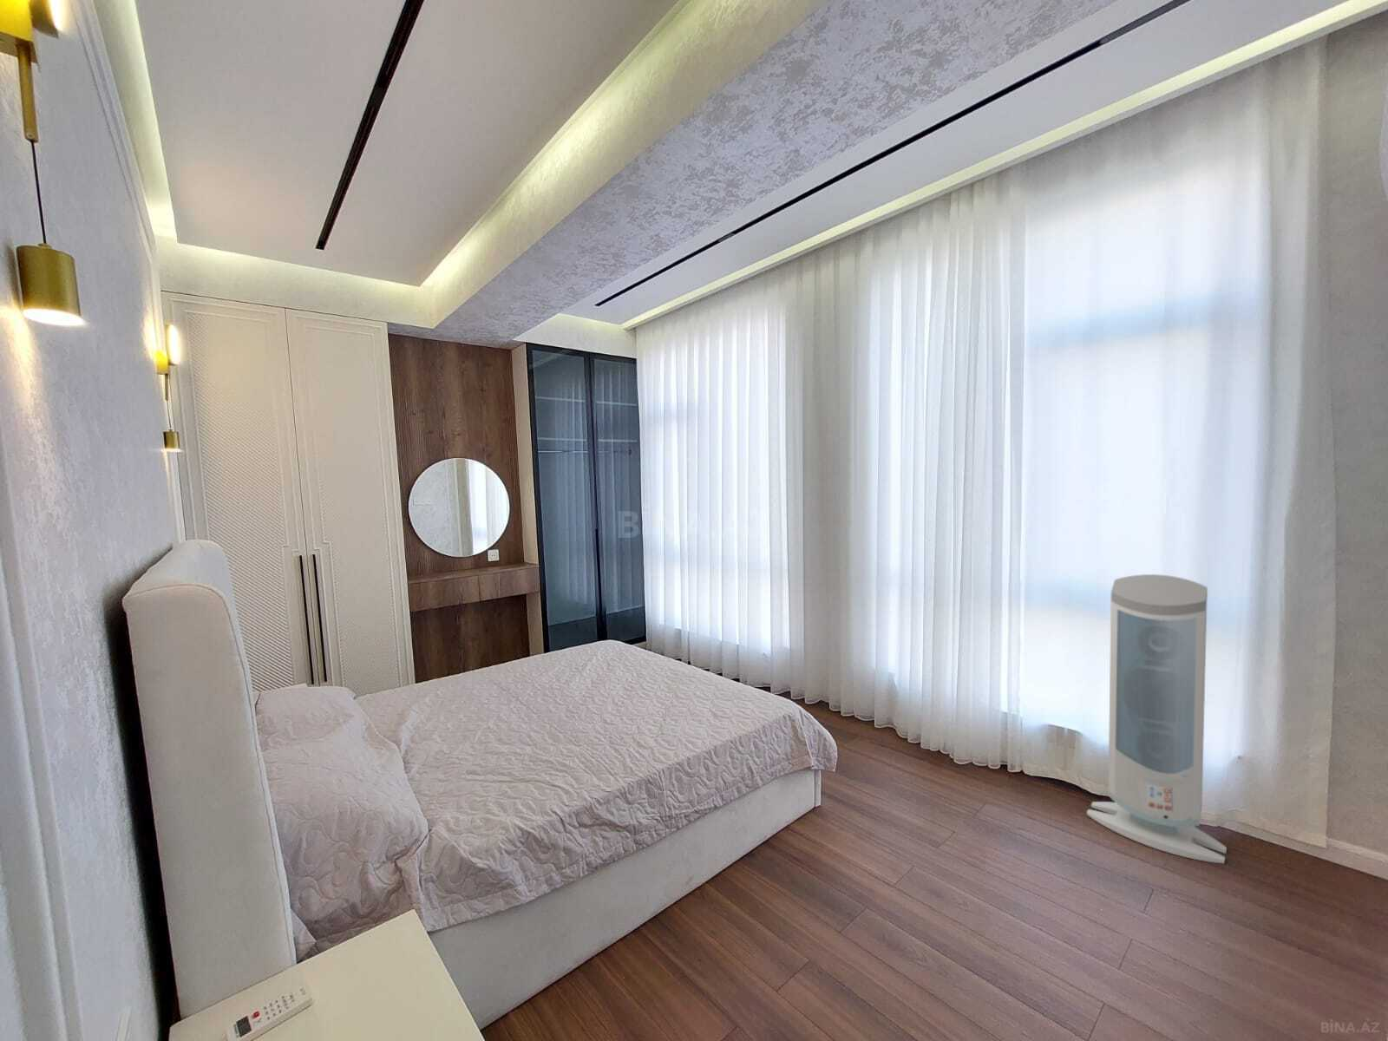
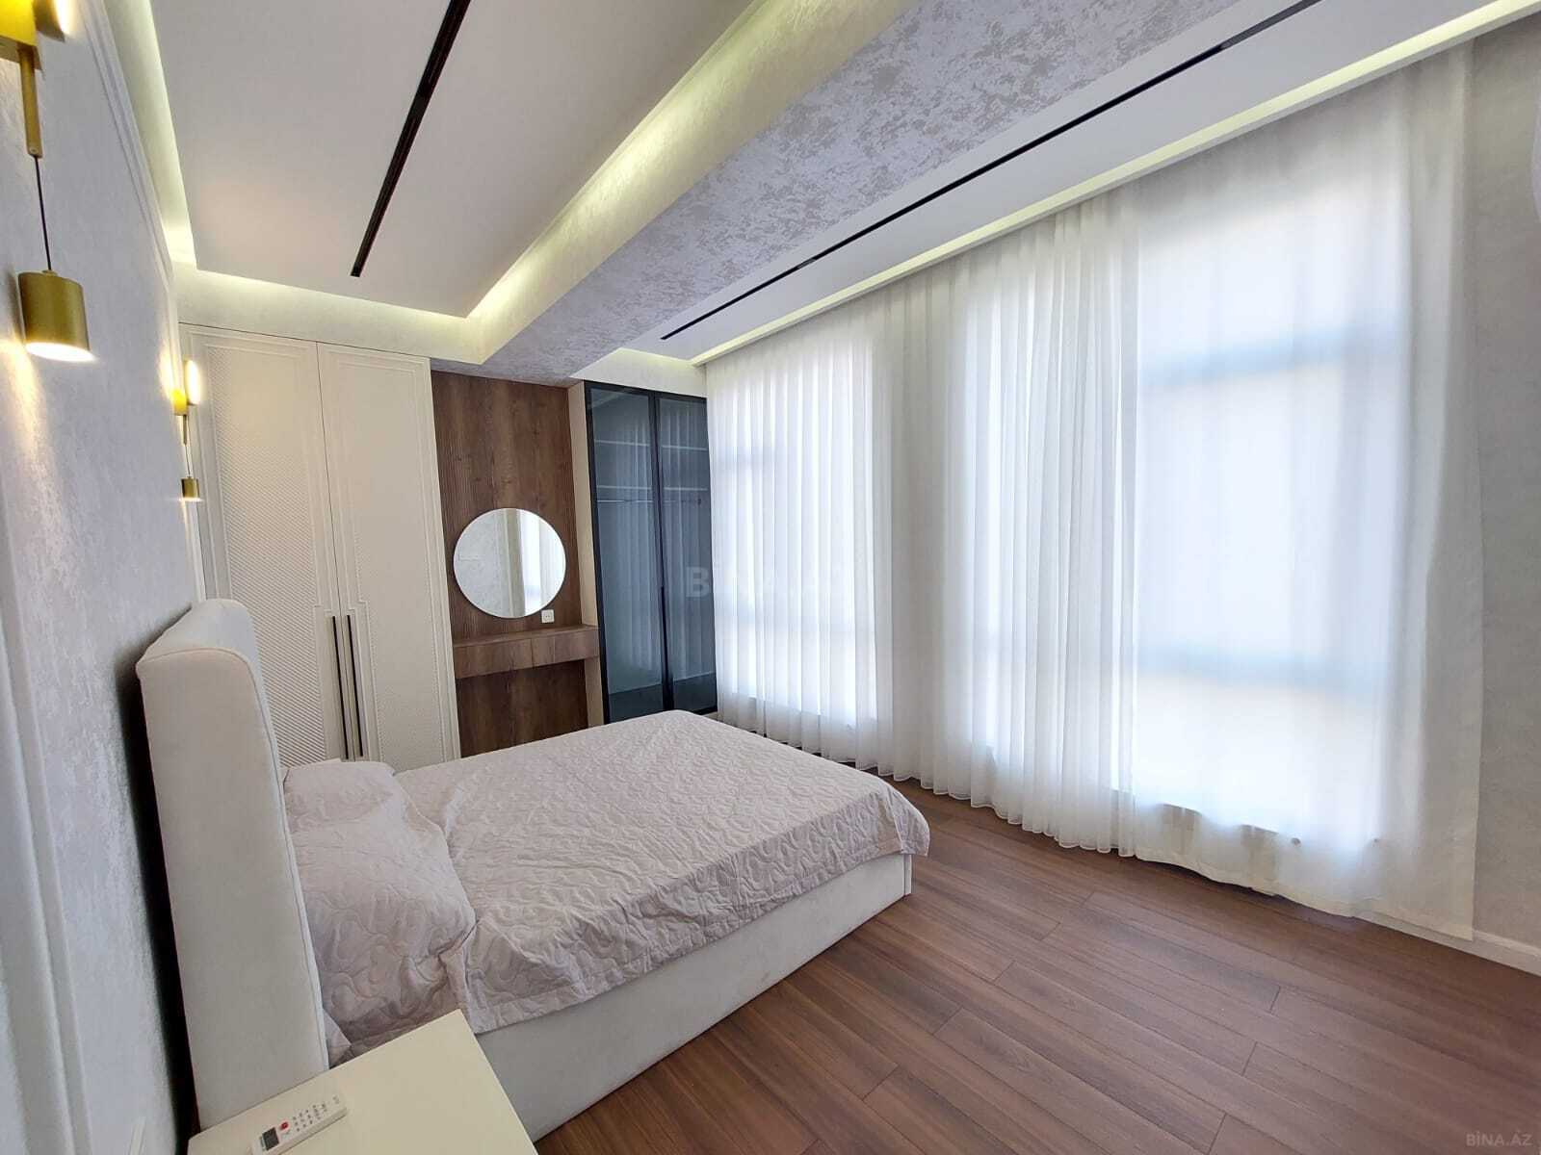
- air purifier [1086,573,1227,865]
